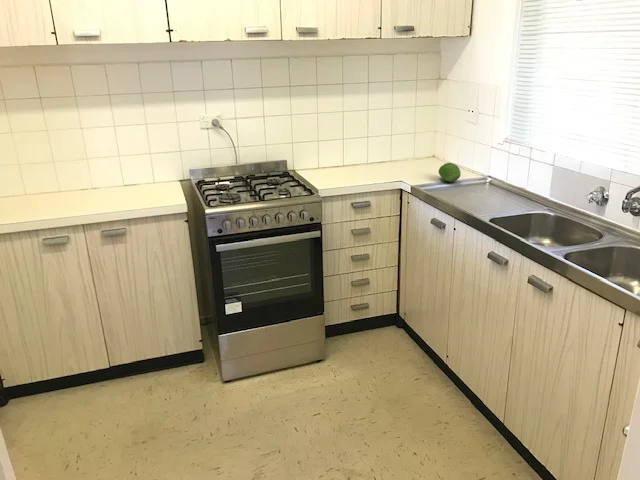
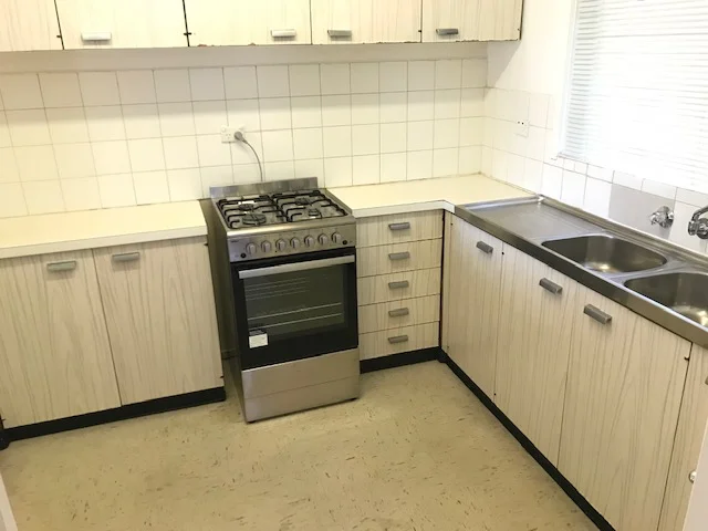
- fruit [437,162,462,183]
